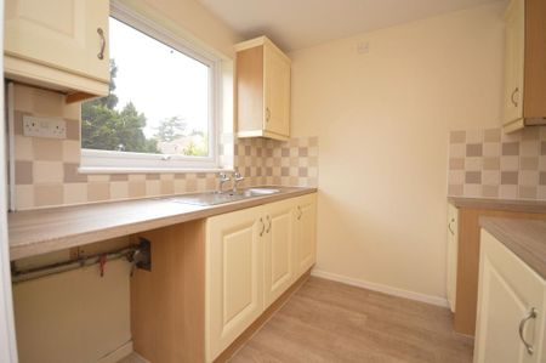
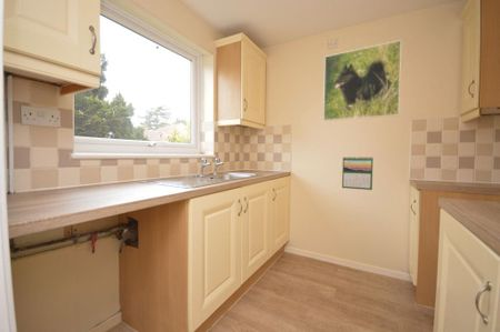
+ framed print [322,39,402,122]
+ calendar [341,155,374,191]
